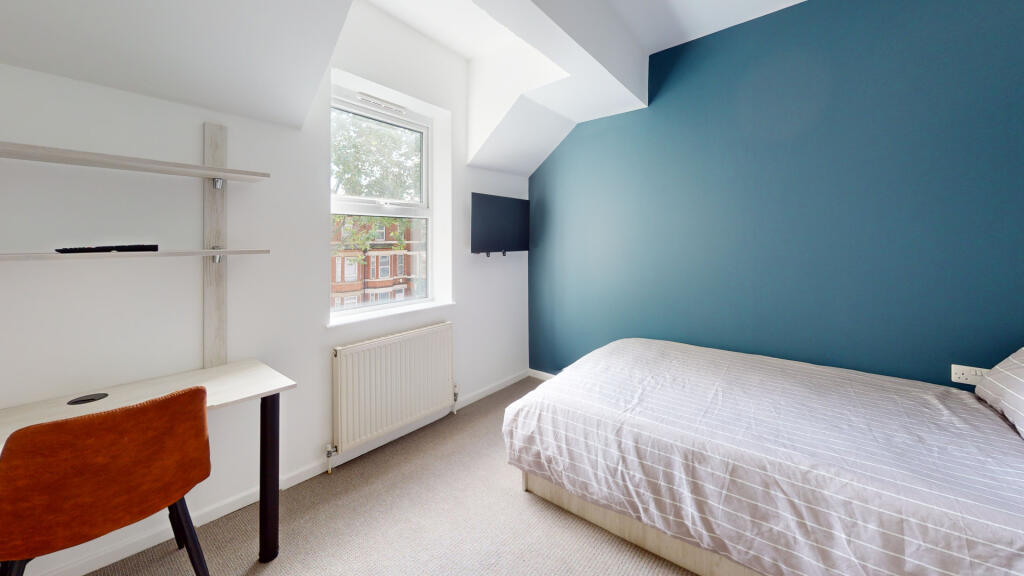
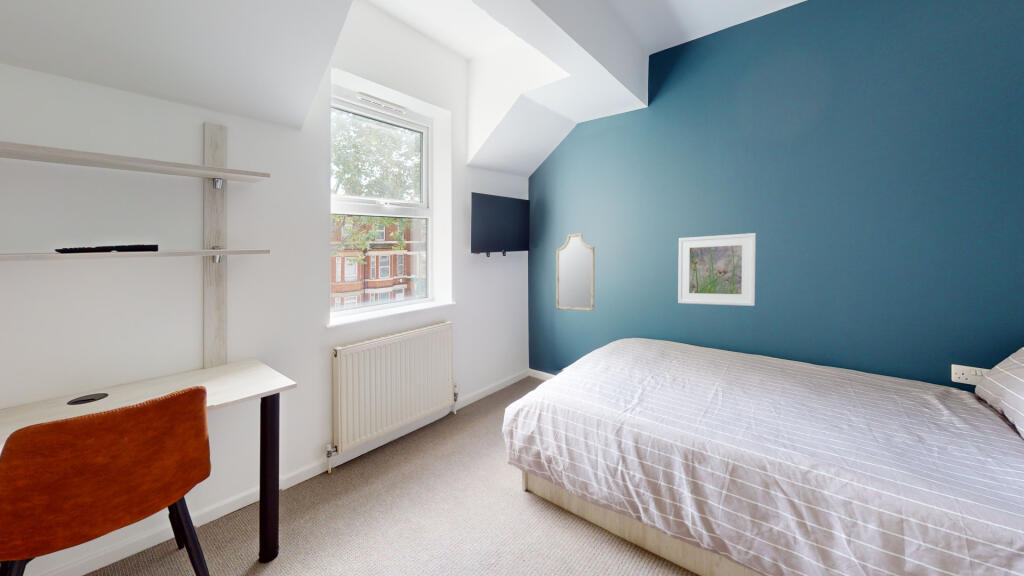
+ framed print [677,232,757,307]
+ home mirror [555,232,596,312]
